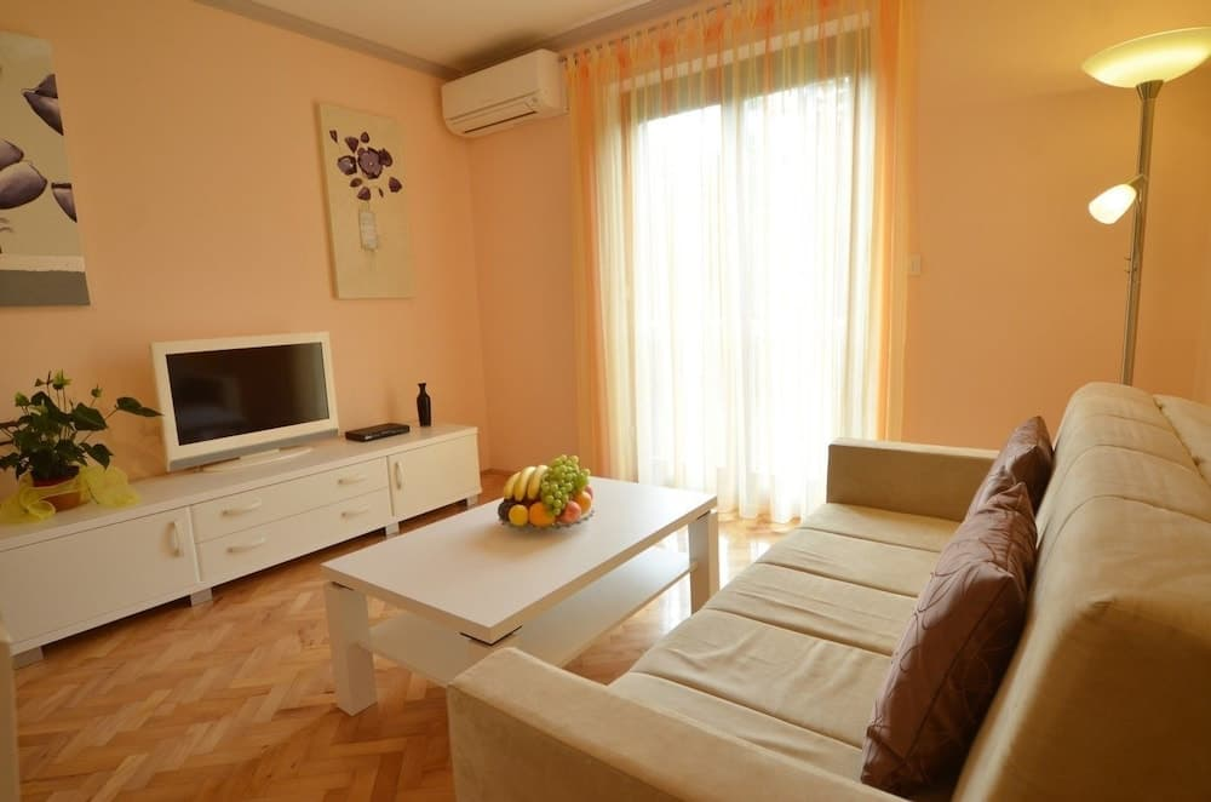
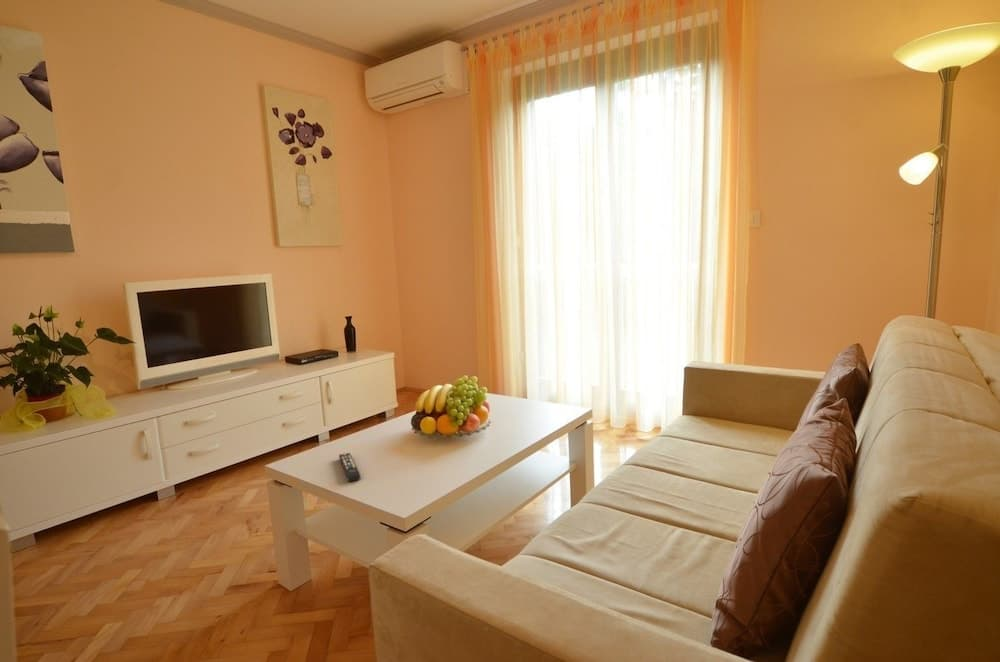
+ remote control [338,452,361,483]
